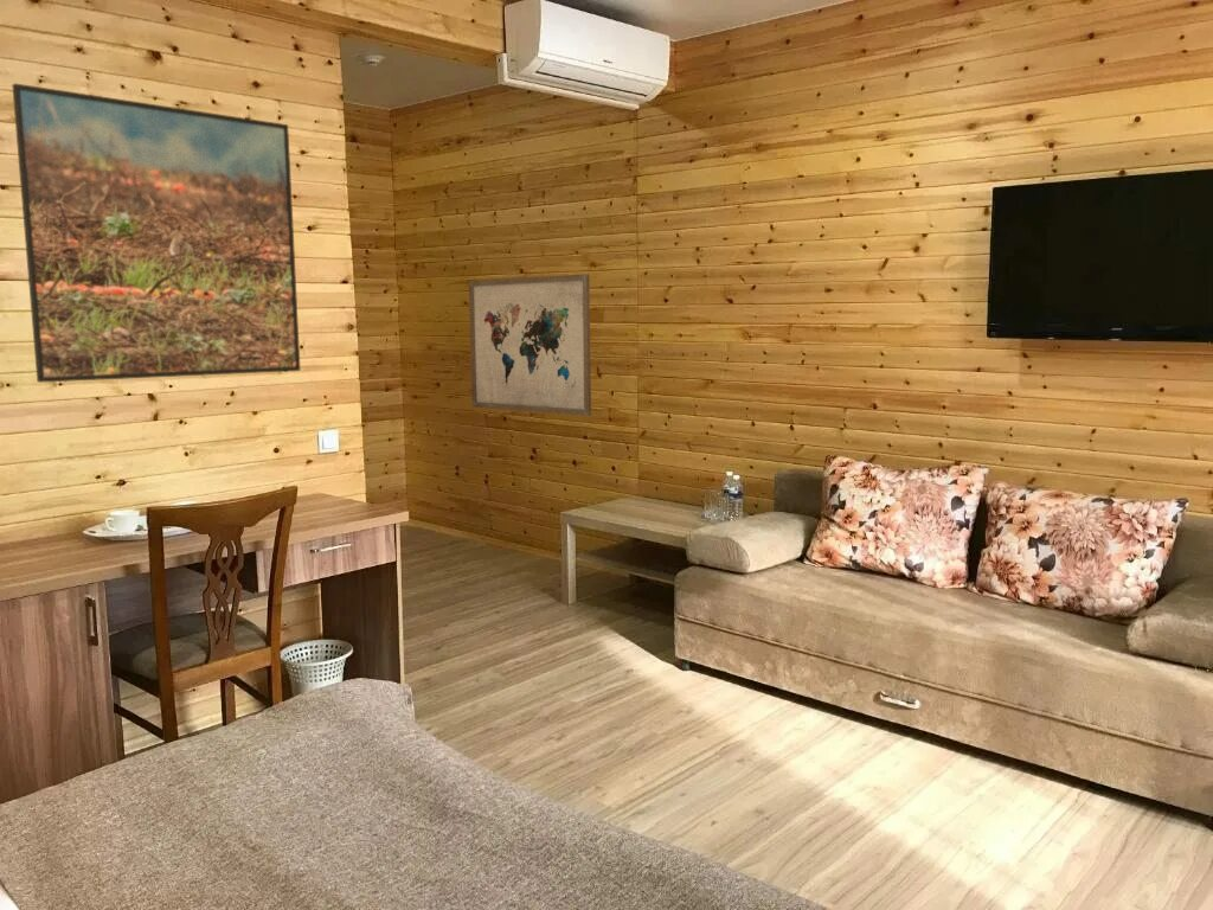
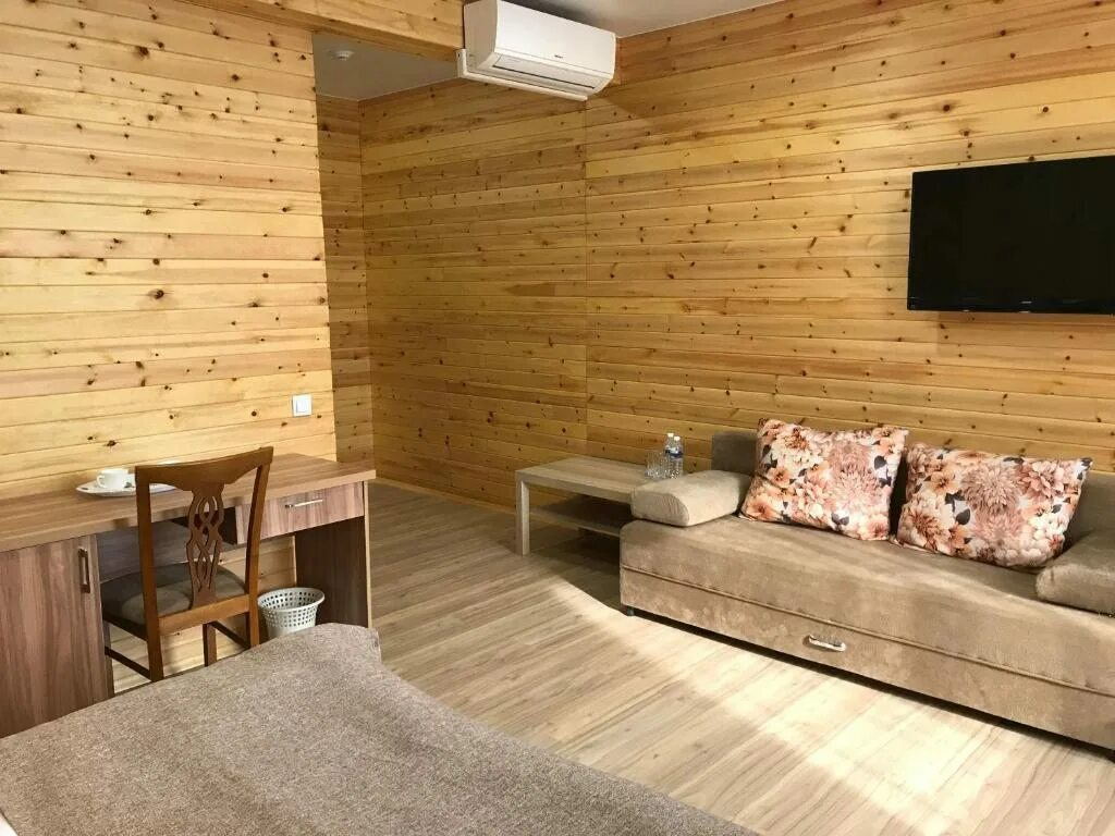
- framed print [11,83,301,384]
- wall art [468,273,592,417]
